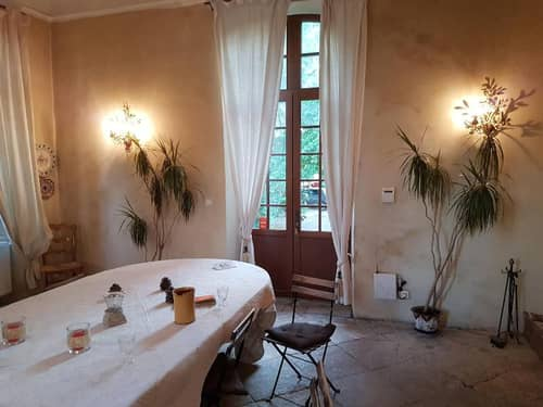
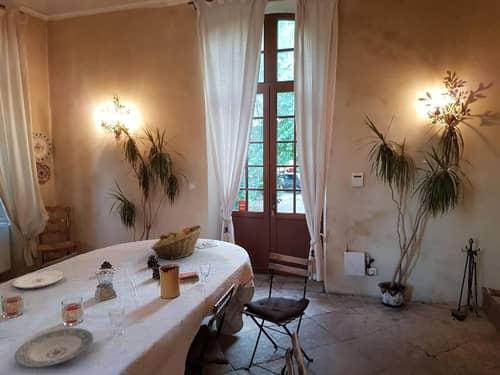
+ plate [14,327,94,368]
+ fruit basket [150,224,204,261]
+ plate [12,270,65,289]
